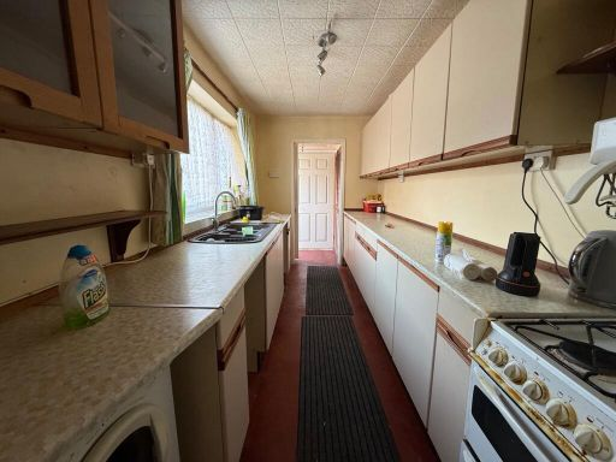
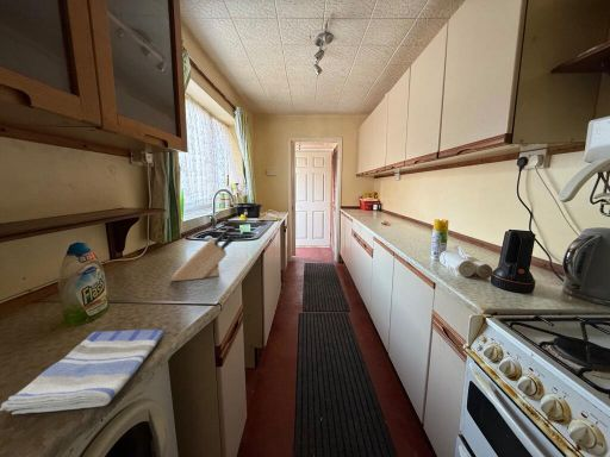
+ dish towel [0,328,166,415]
+ knife block [170,226,236,282]
